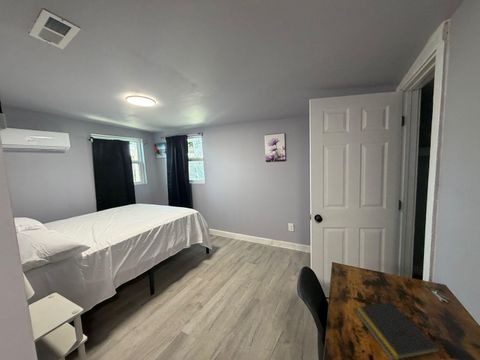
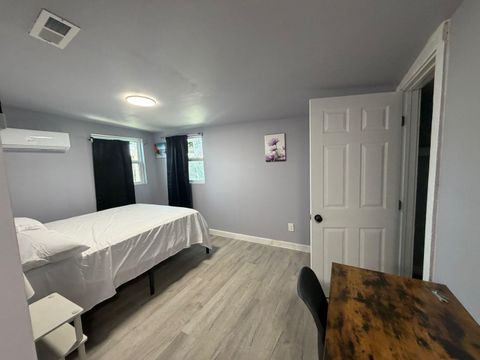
- notepad [353,300,441,360]
